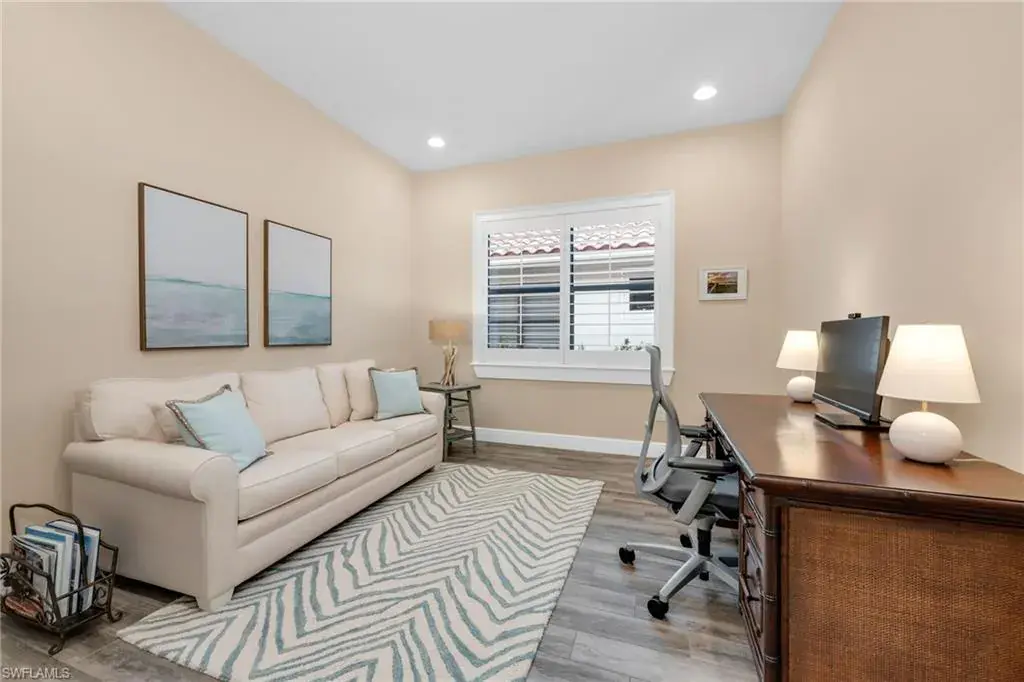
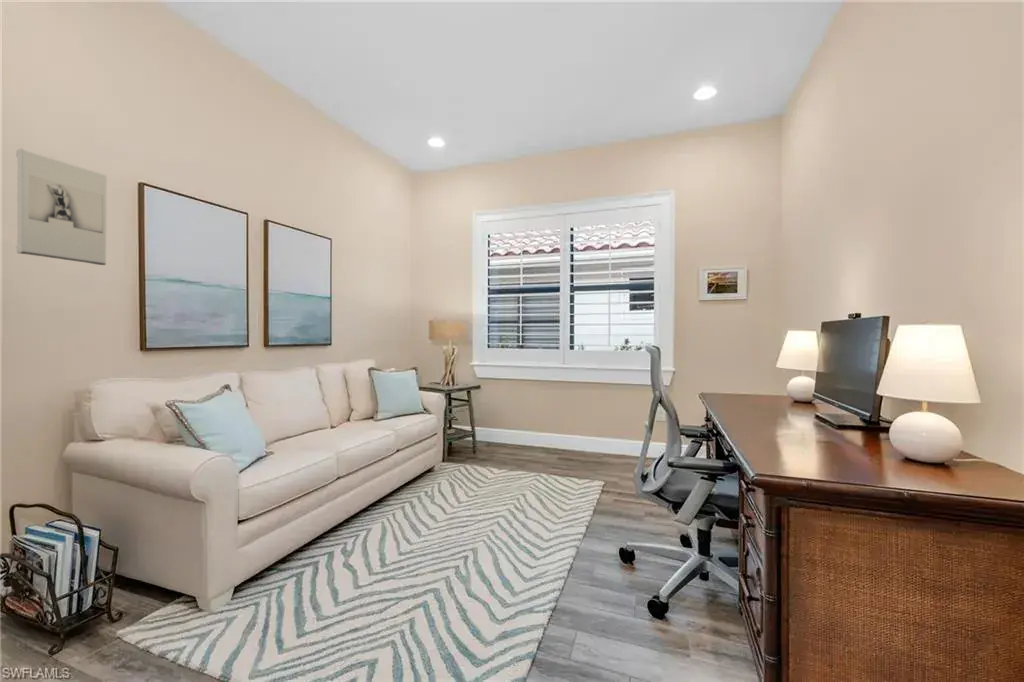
+ wall sculpture [15,148,108,266]
